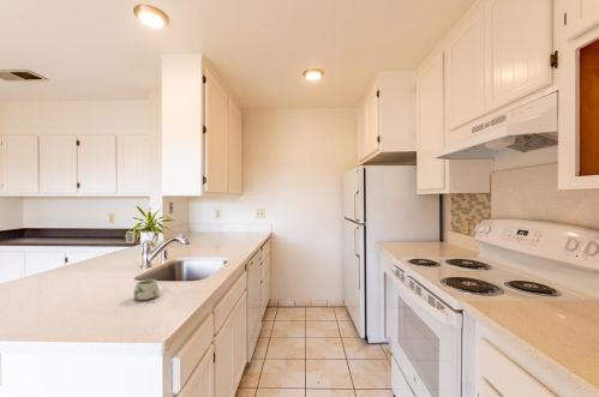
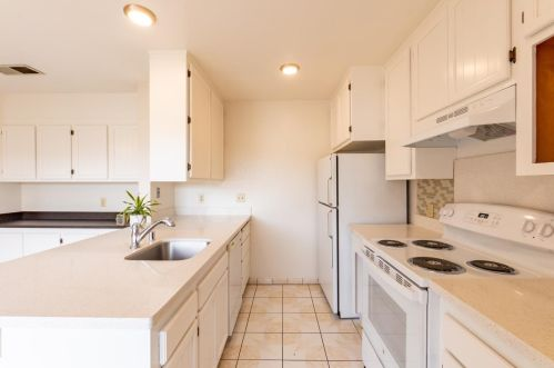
- mug [132,278,160,301]
